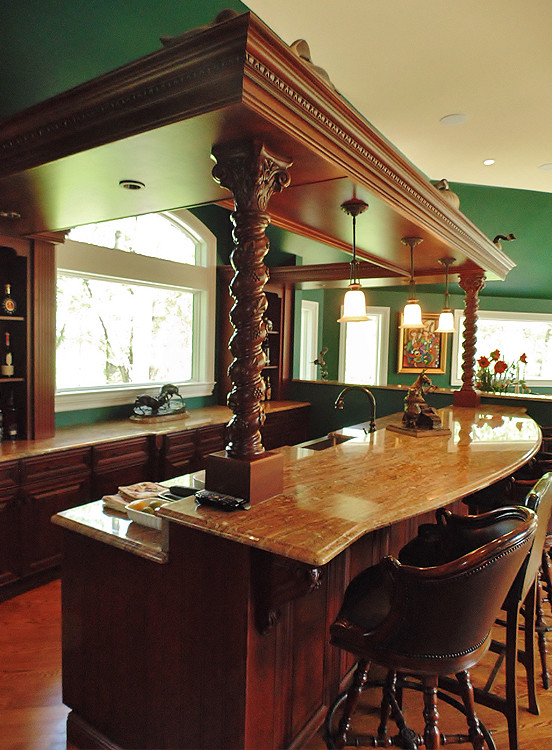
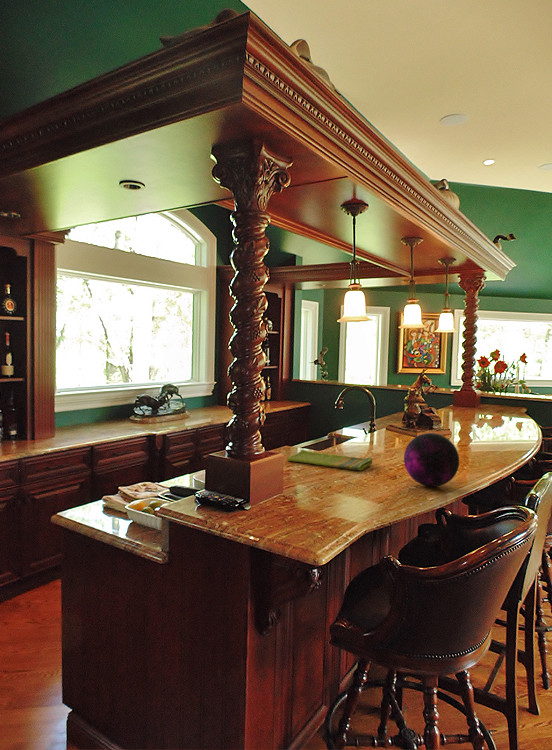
+ decorative orb [403,432,460,488]
+ dish towel [286,449,373,471]
